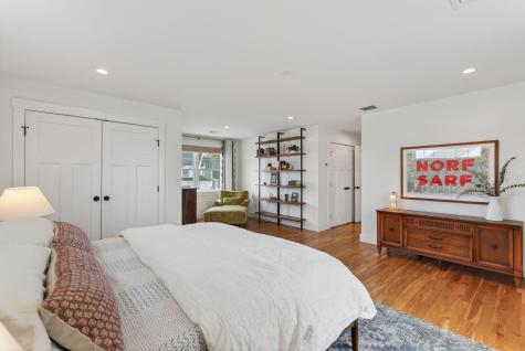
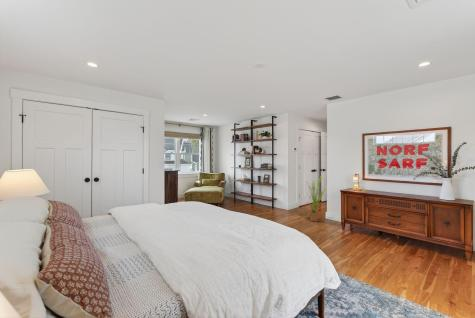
+ house plant [304,174,328,223]
